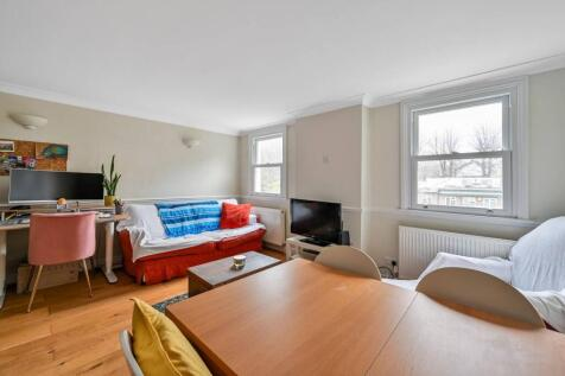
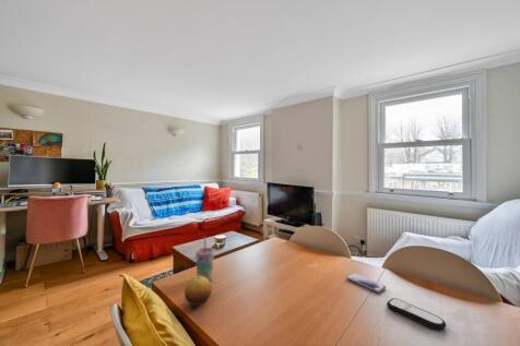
+ cup [194,235,215,282]
+ remote control [386,297,447,332]
+ smartphone [345,272,387,294]
+ fruit [184,275,213,307]
